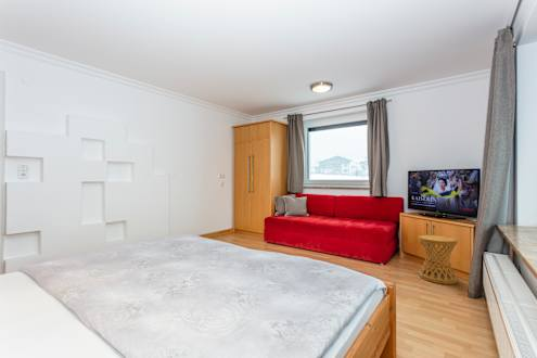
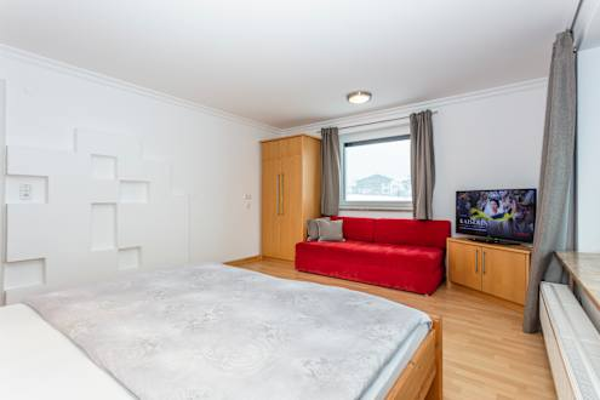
- side table [418,233,459,285]
